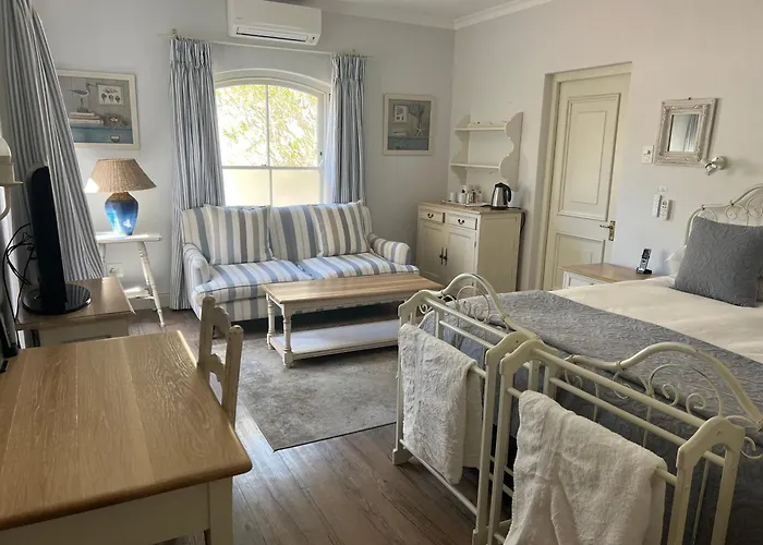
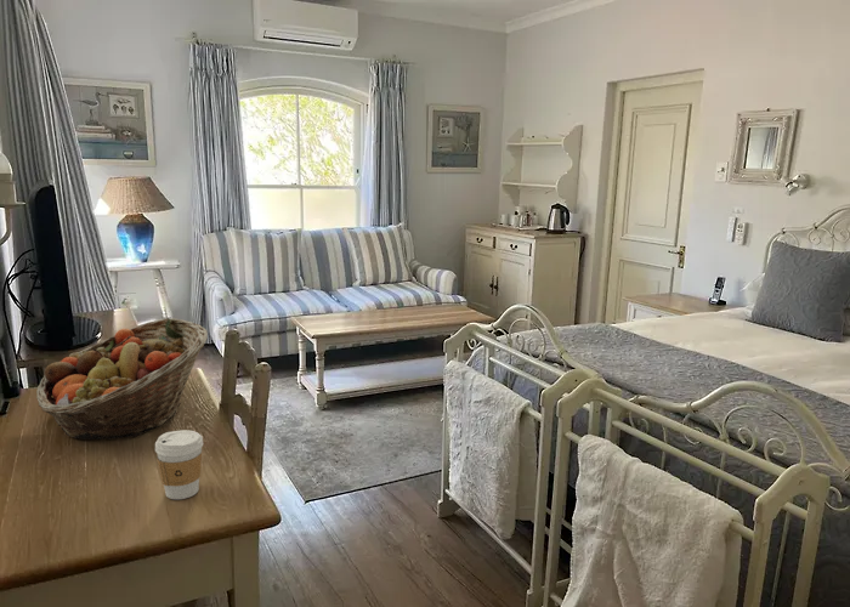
+ coffee cup [154,429,204,500]
+ fruit basket [35,317,209,441]
